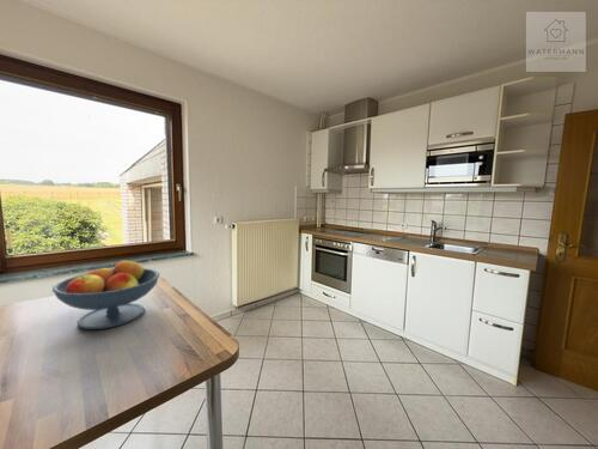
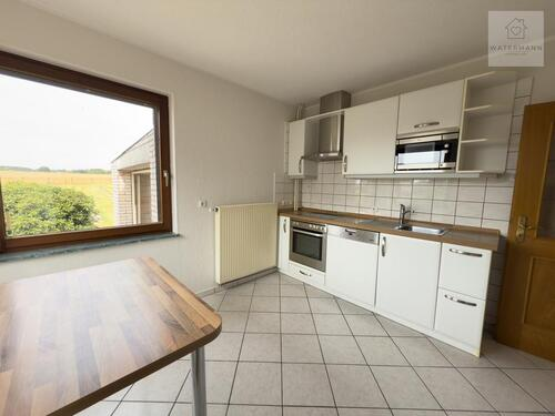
- fruit bowl [51,257,160,330]
